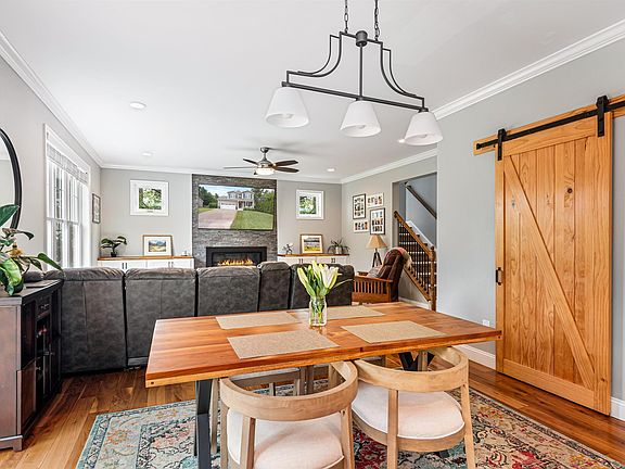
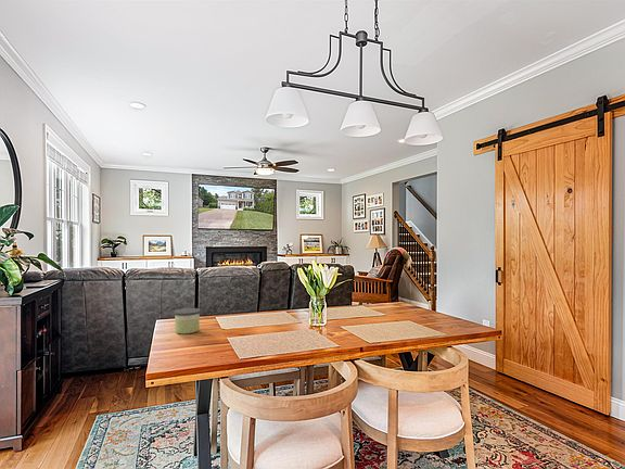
+ candle [173,307,202,334]
